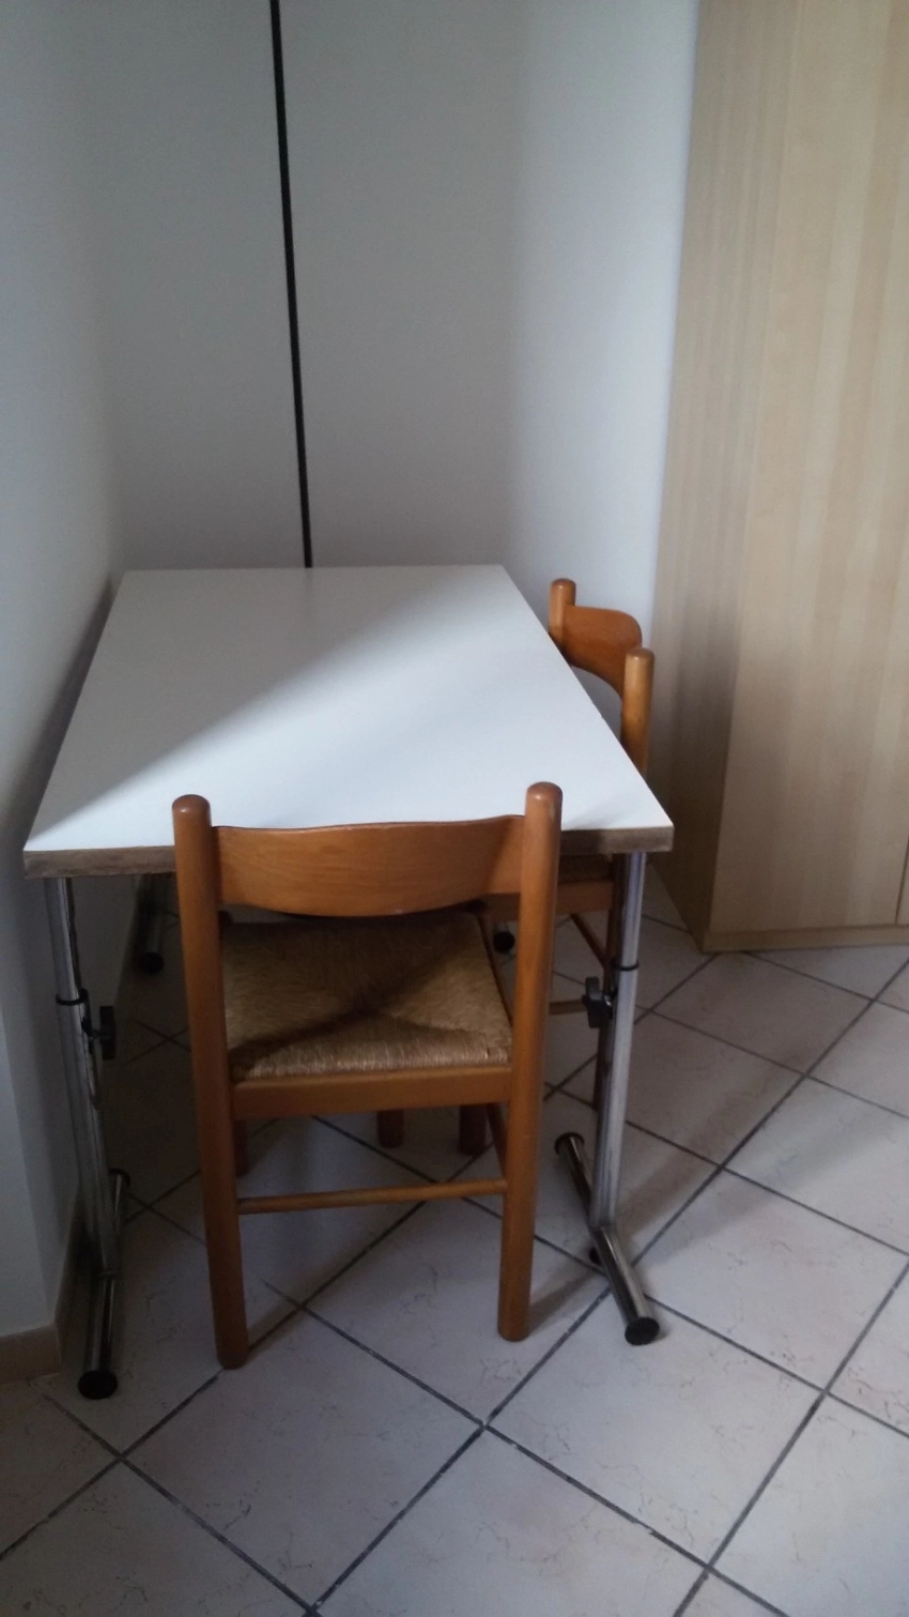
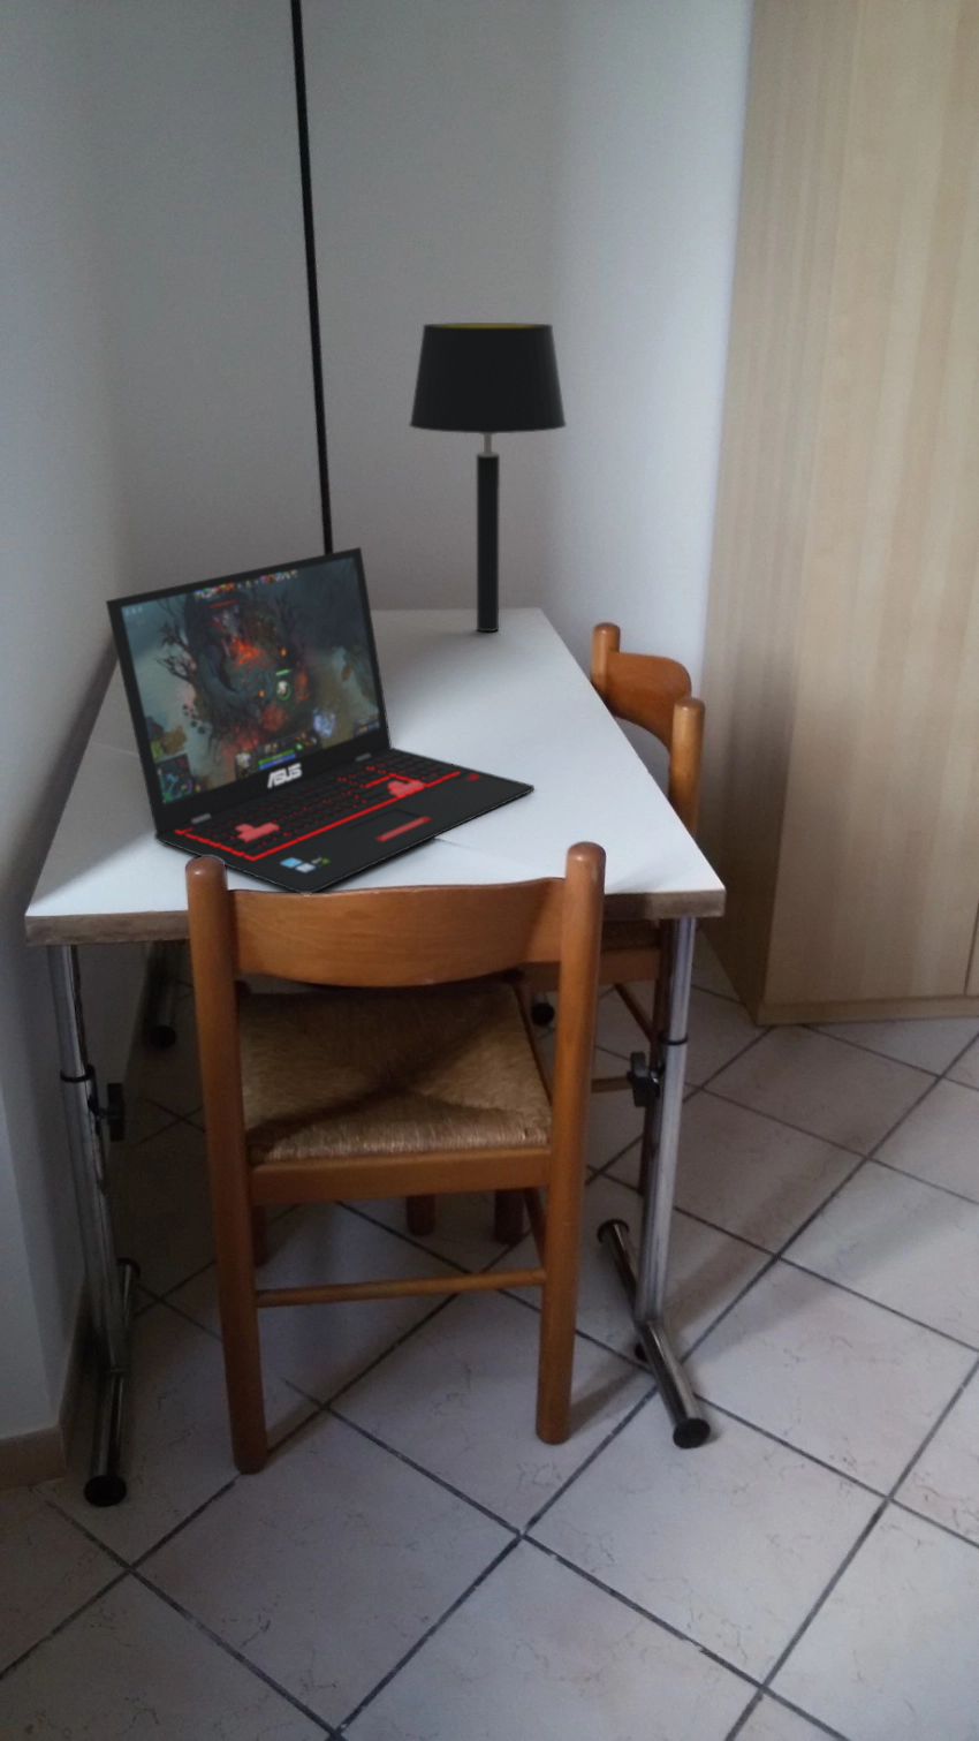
+ table lamp [409,322,568,633]
+ laptop [105,546,536,894]
